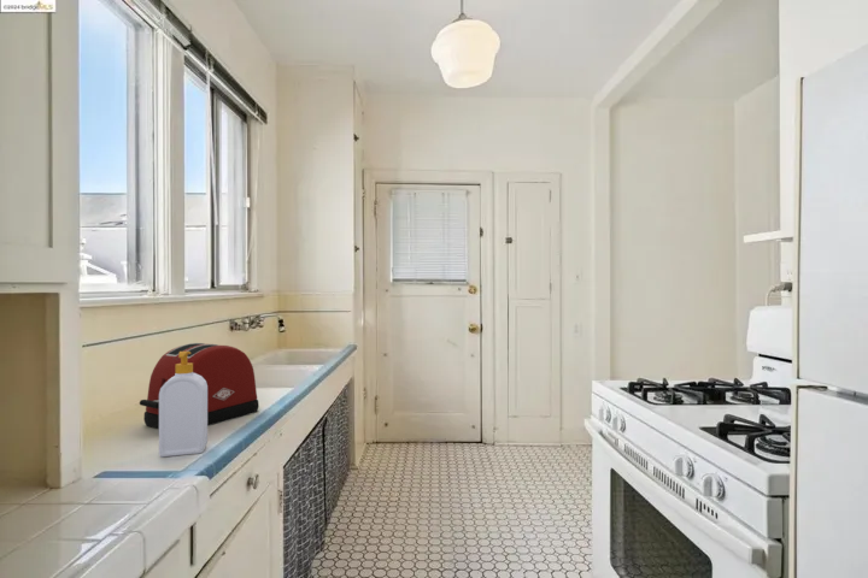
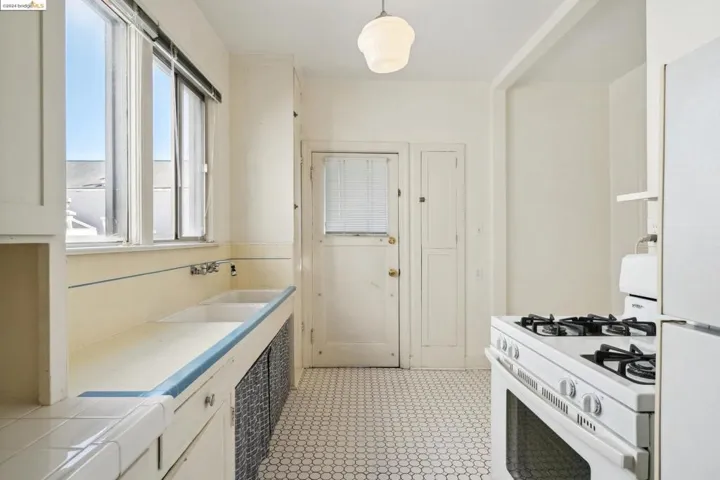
- soap bottle [158,352,209,458]
- toaster [139,342,260,430]
